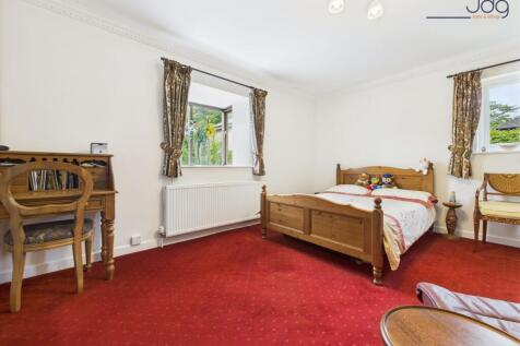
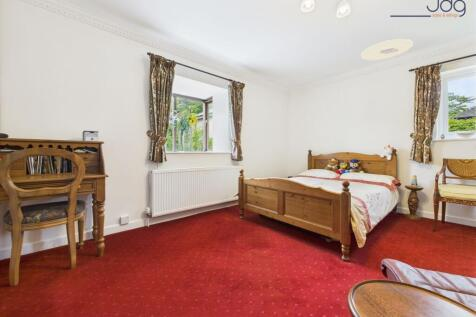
+ ceiling light [360,38,414,61]
